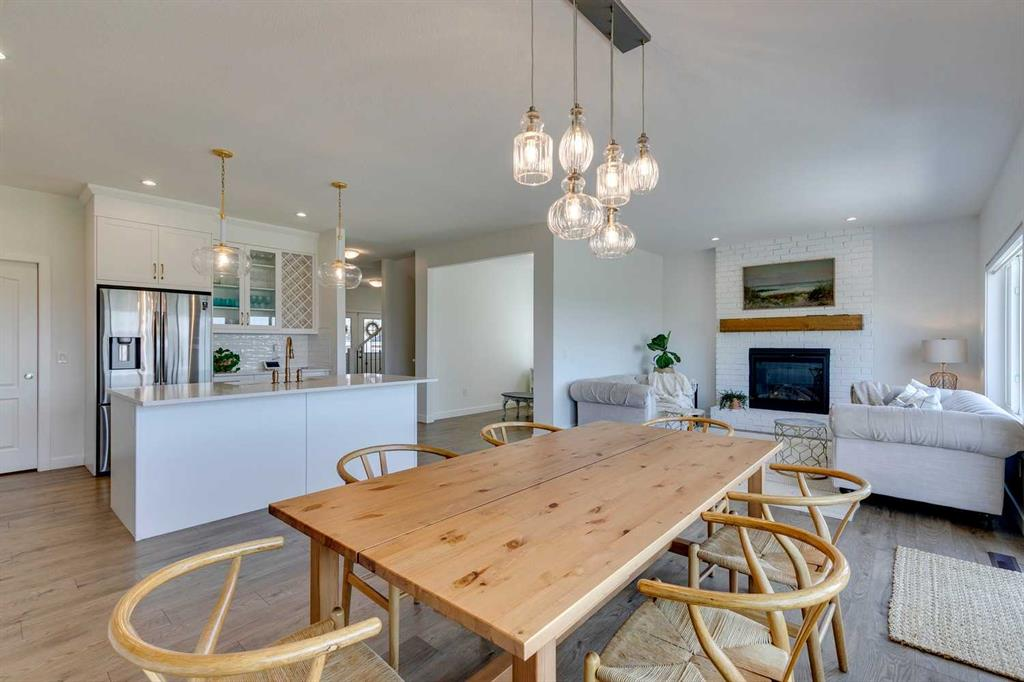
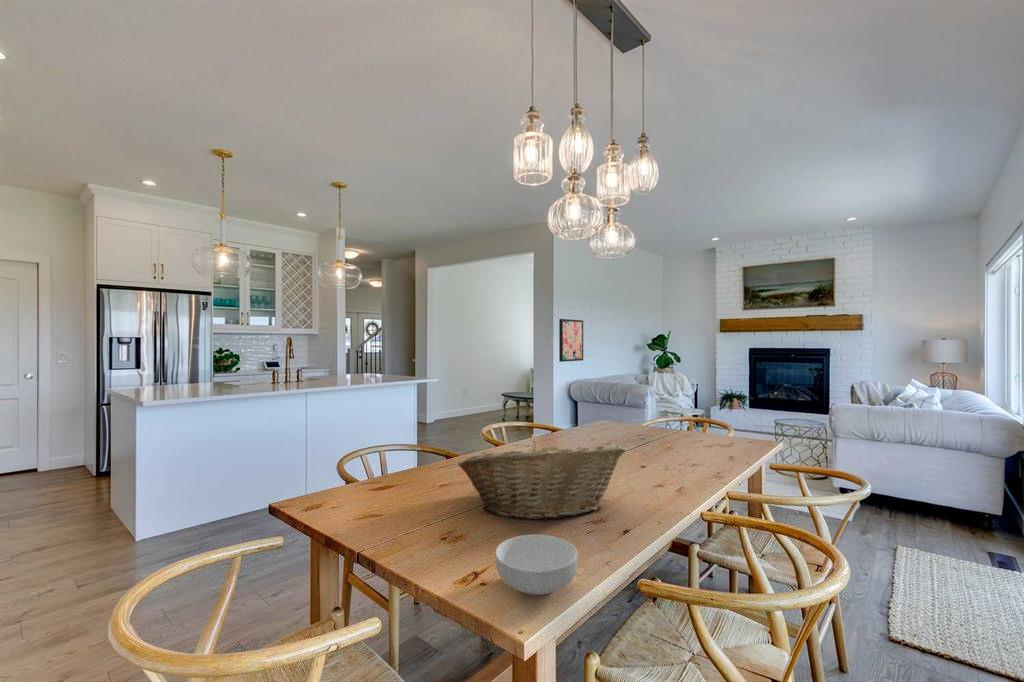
+ cereal bowl [494,534,579,596]
+ fruit basket [457,439,627,520]
+ wall art [558,318,584,363]
